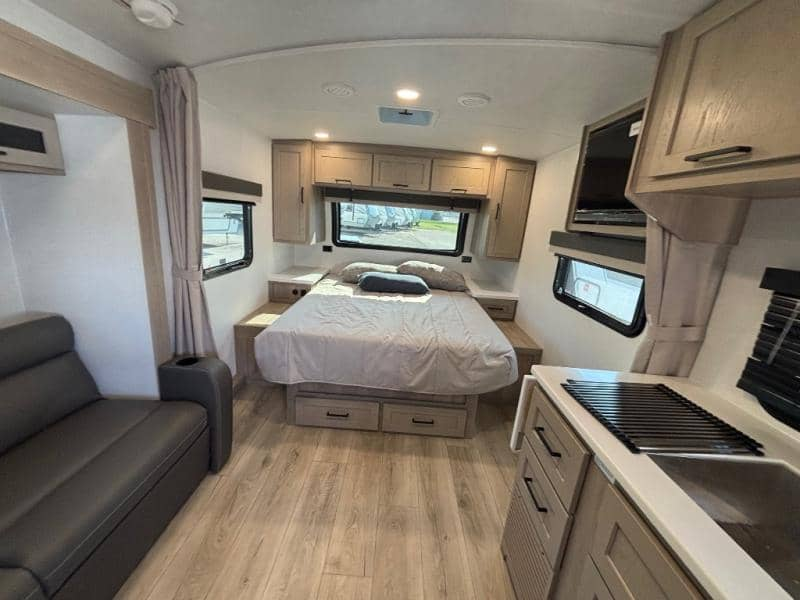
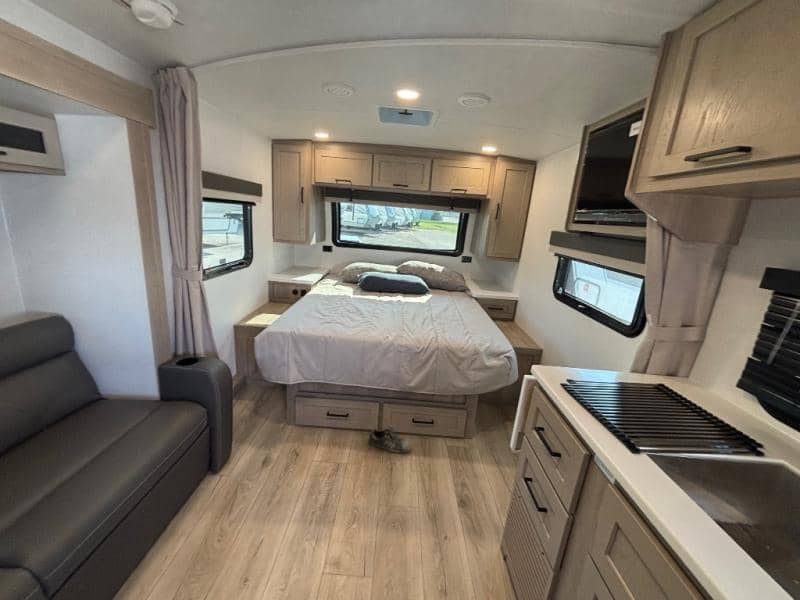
+ shoe [367,426,412,454]
